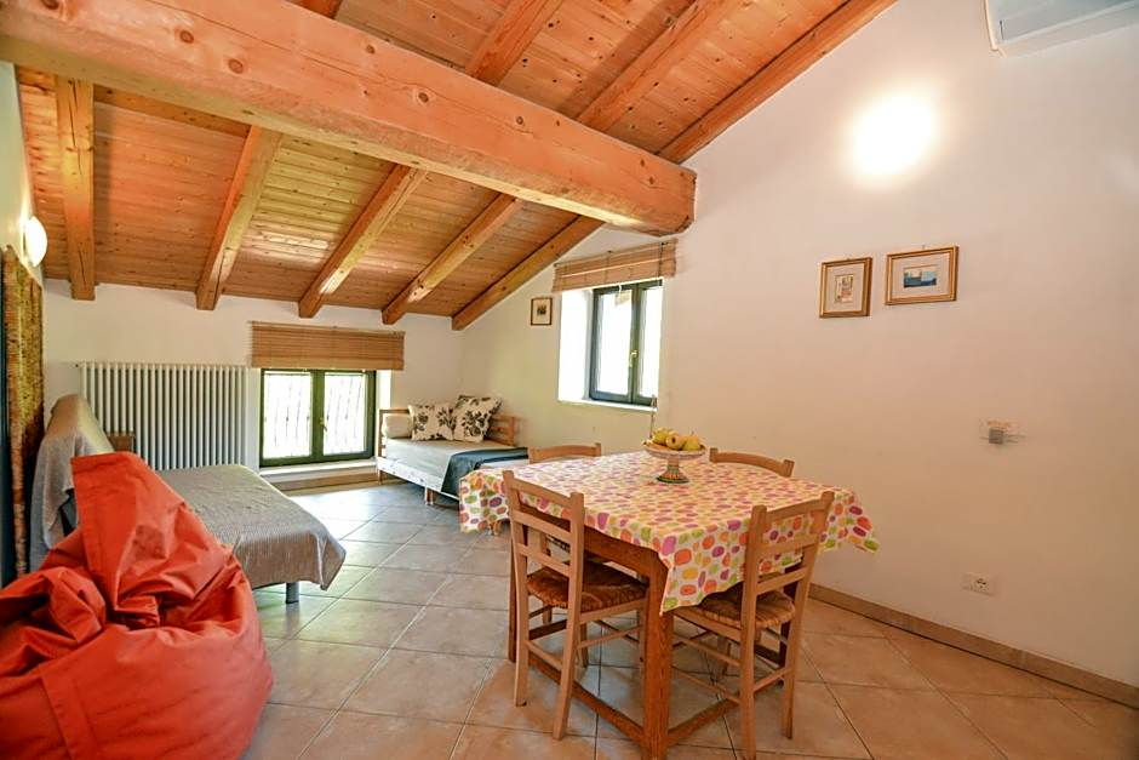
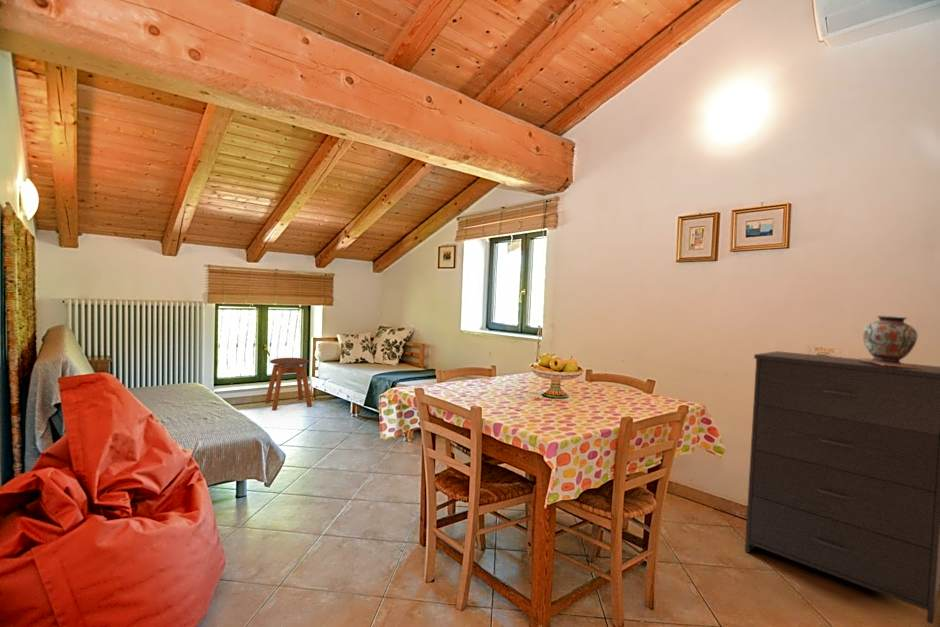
+ decorative vase [854,314,925,369]
+ stool [264,357,313,411]
+ dresser [744,350,940,625]
